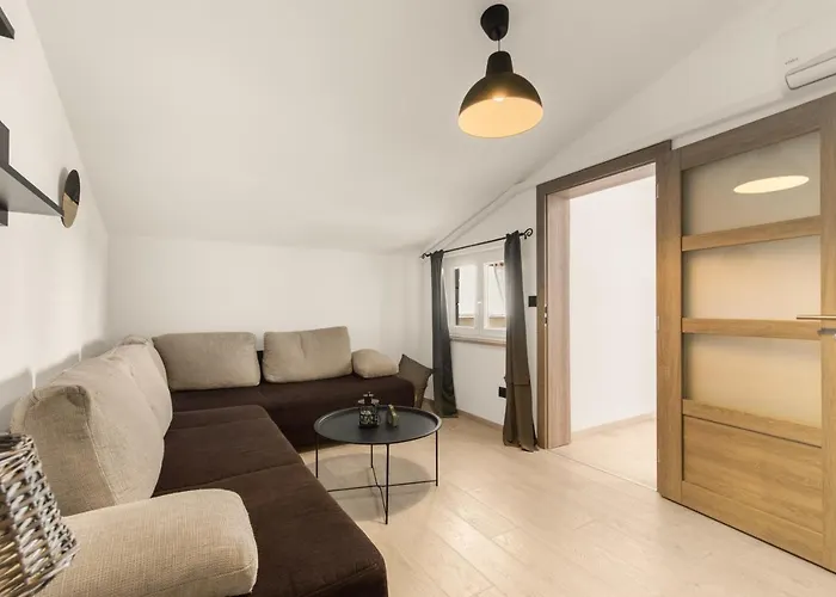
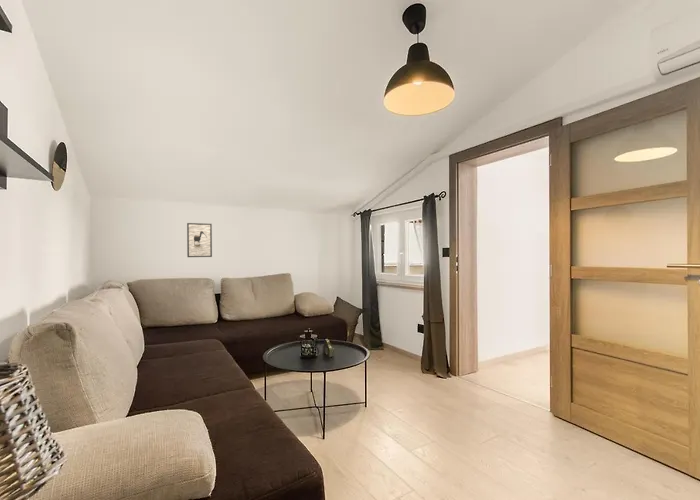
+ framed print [186,222,213,258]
